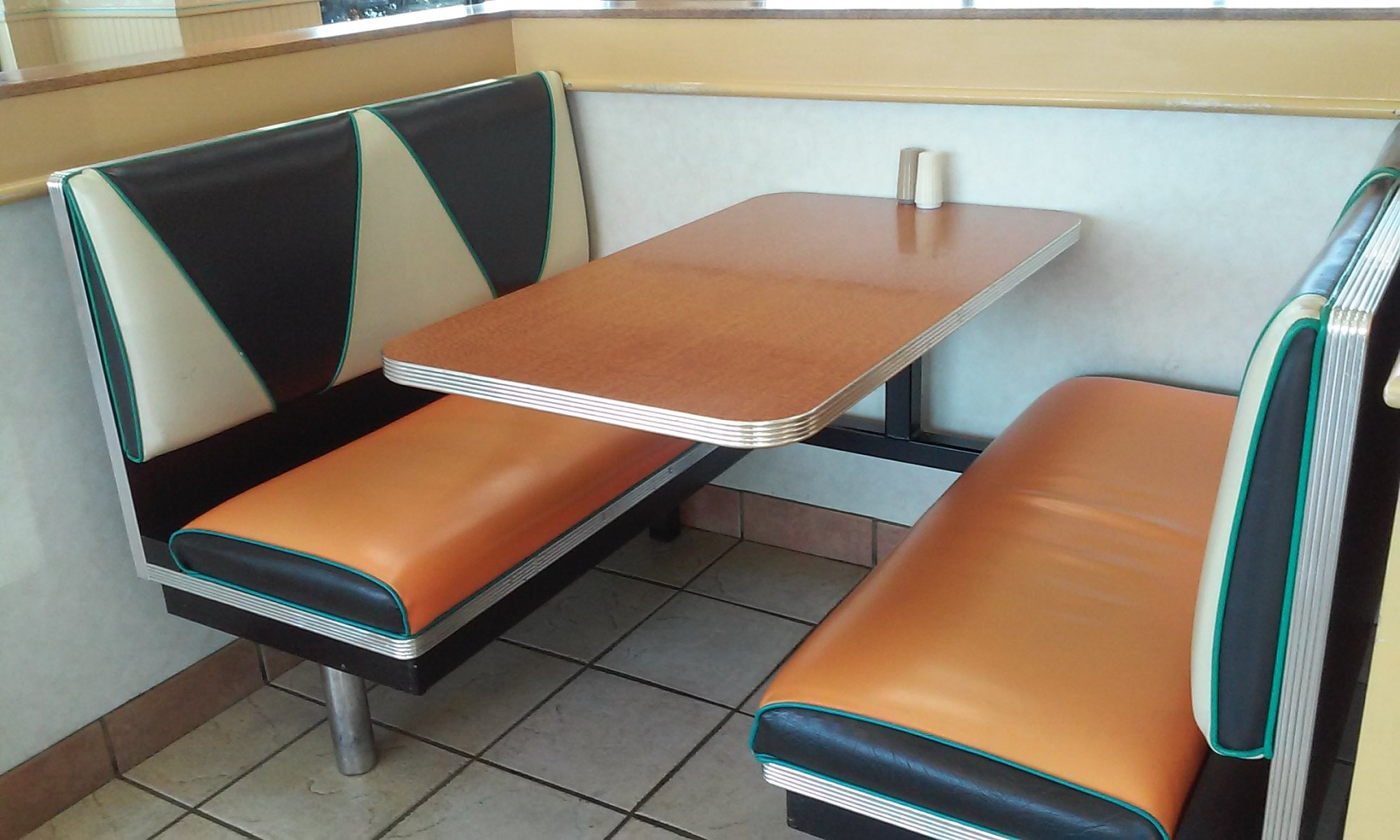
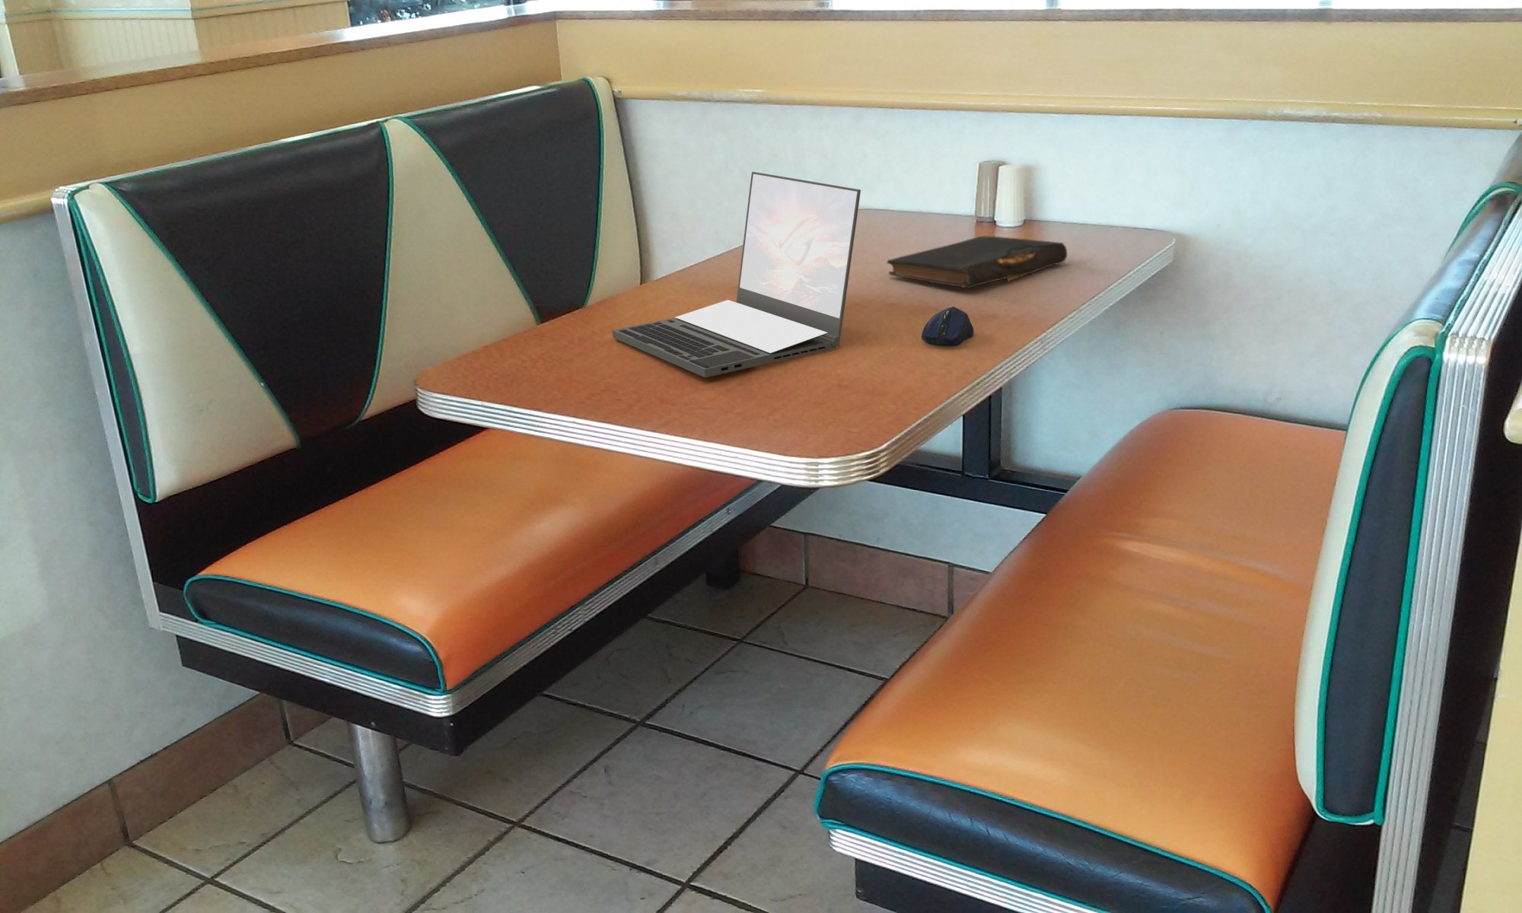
+ book [886,235,1068,288]
+ computer mouse [921,305,975,347]
+ laptop [611,172,861,378]
